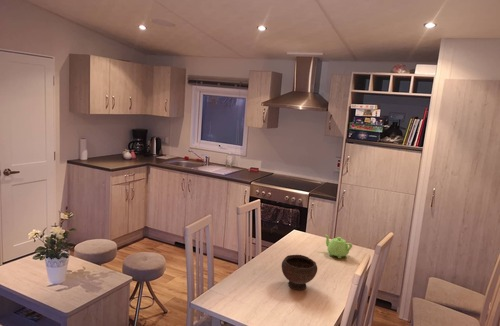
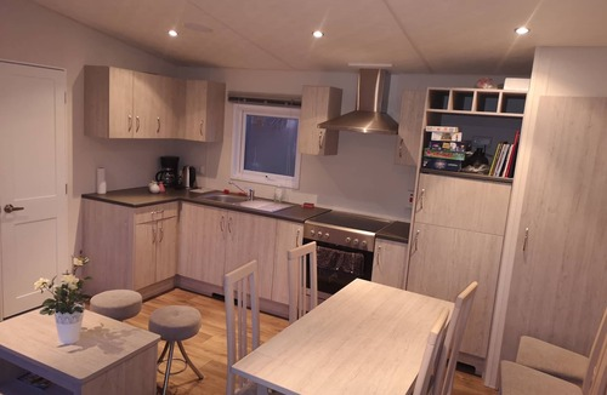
- bowl [281,254,318,291]
- teapot [324,233,353,260]
